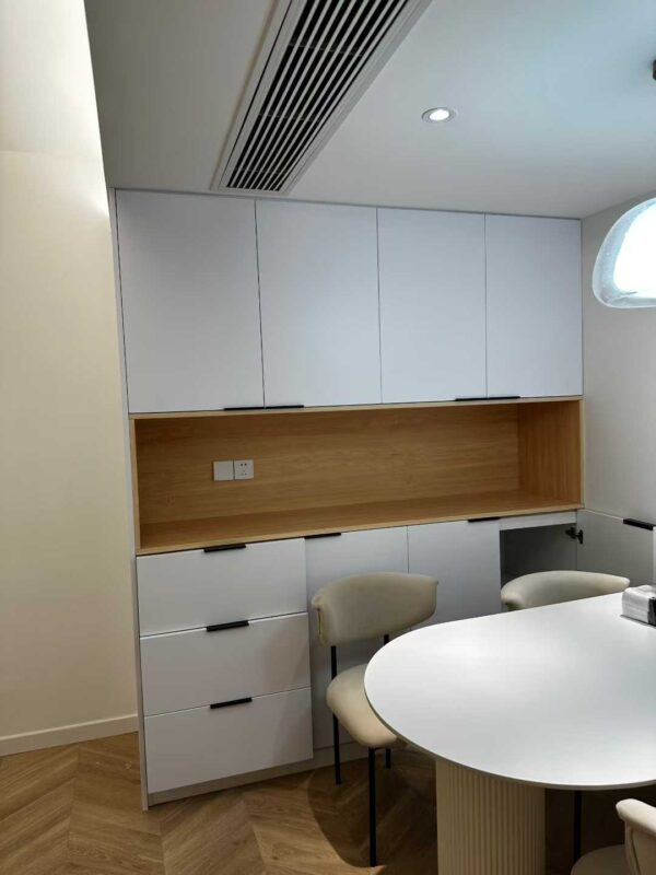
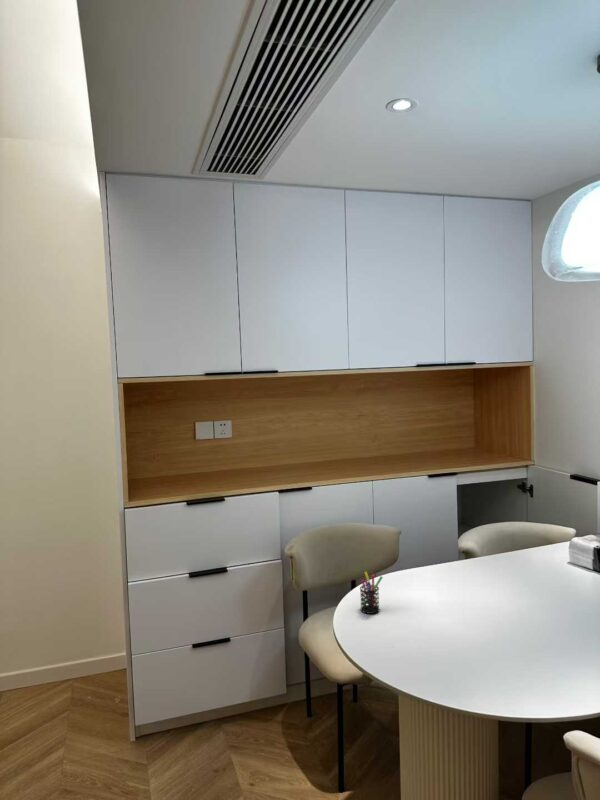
+ pen holder [359,571,384,615]
